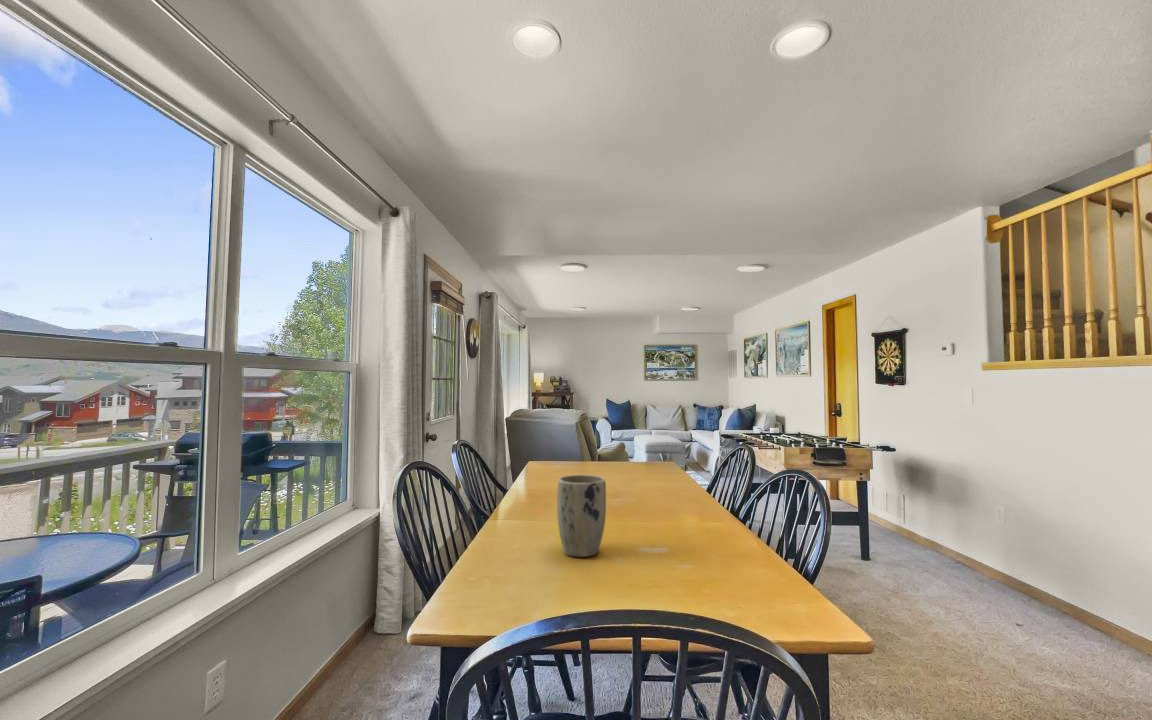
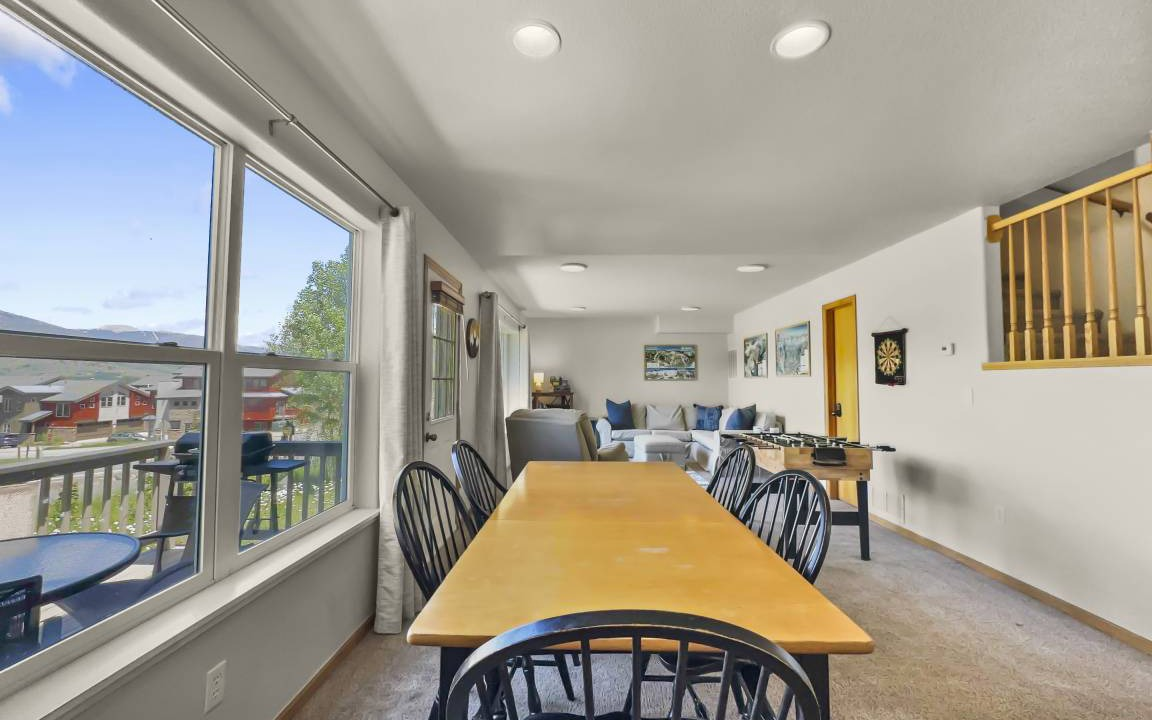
- plant pot [556,474,607,558]
